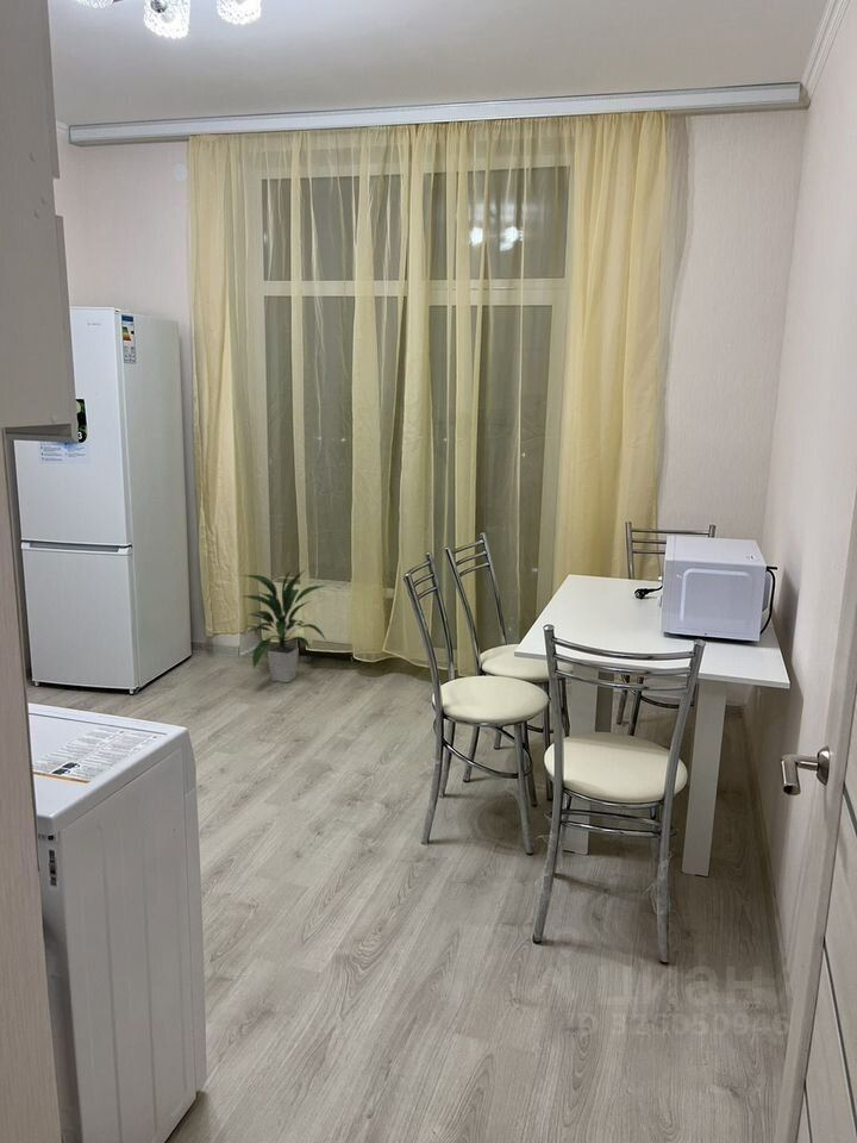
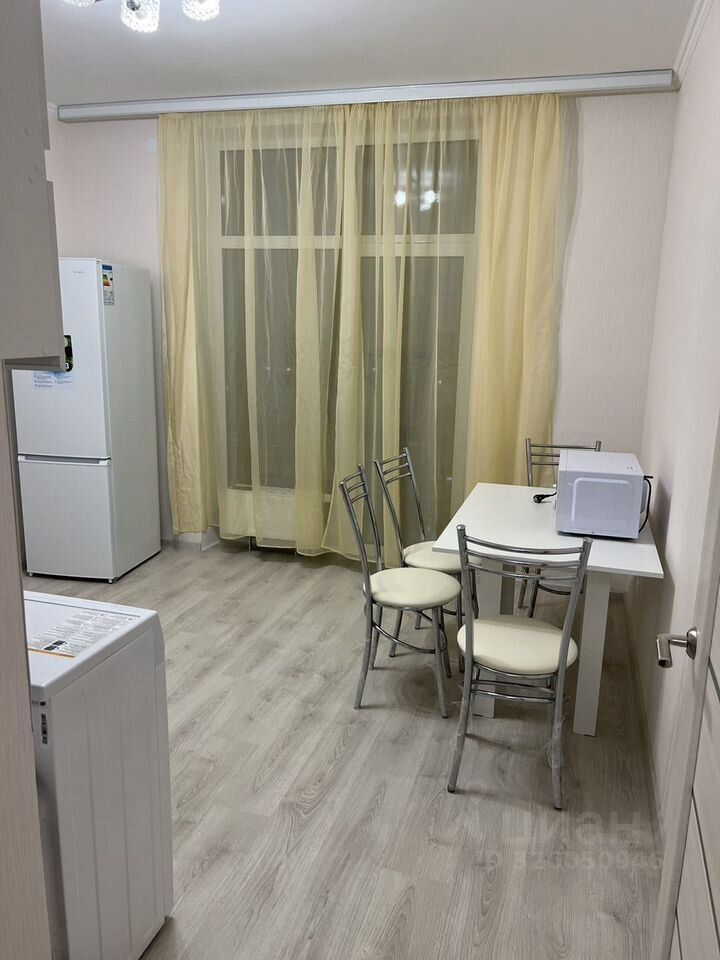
- indoor plant [240,564,327,683]
